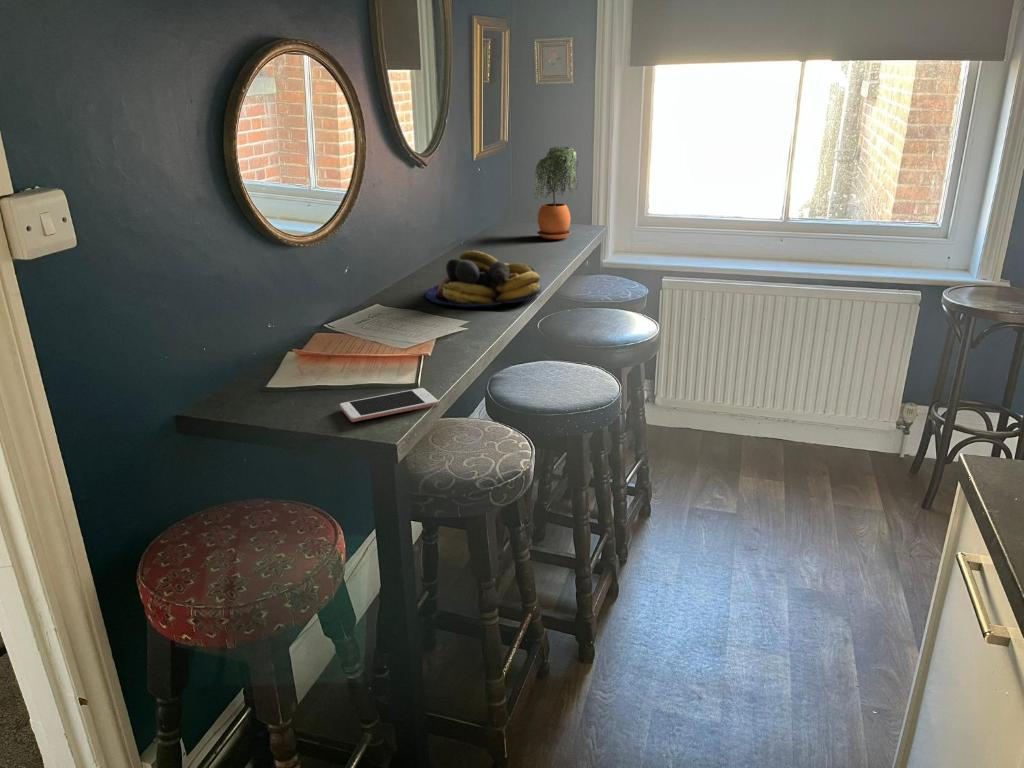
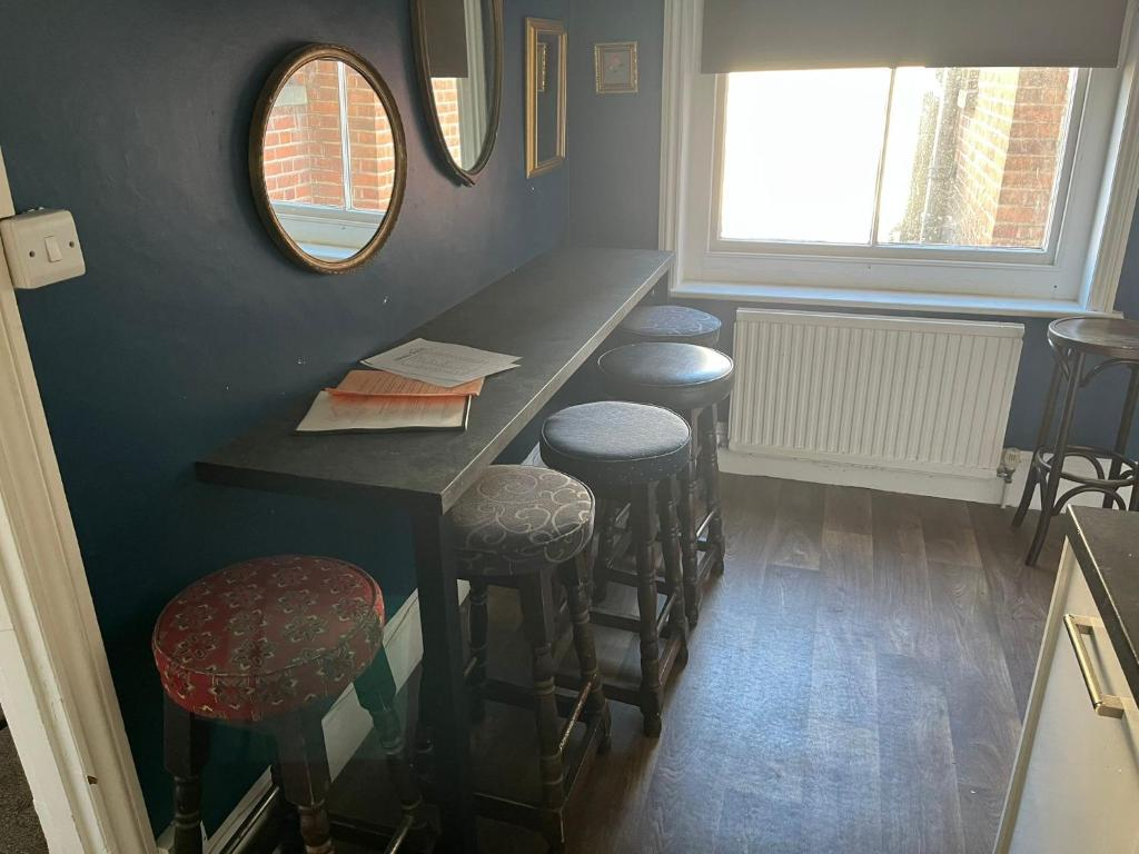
- fruit bowl [424,250,542,308]
- cell phone [339,387,439,423]
- potted plant [533,146,579,240]
